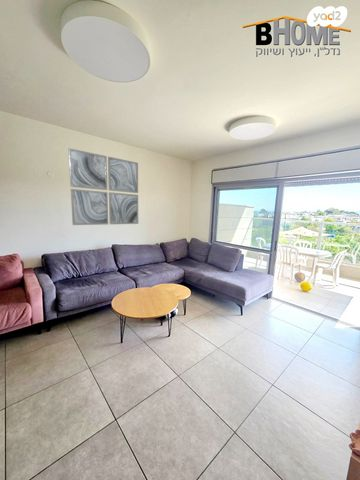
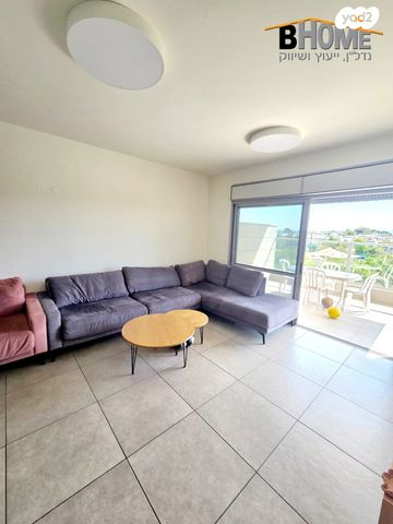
- wall art [68,147,139,226]
